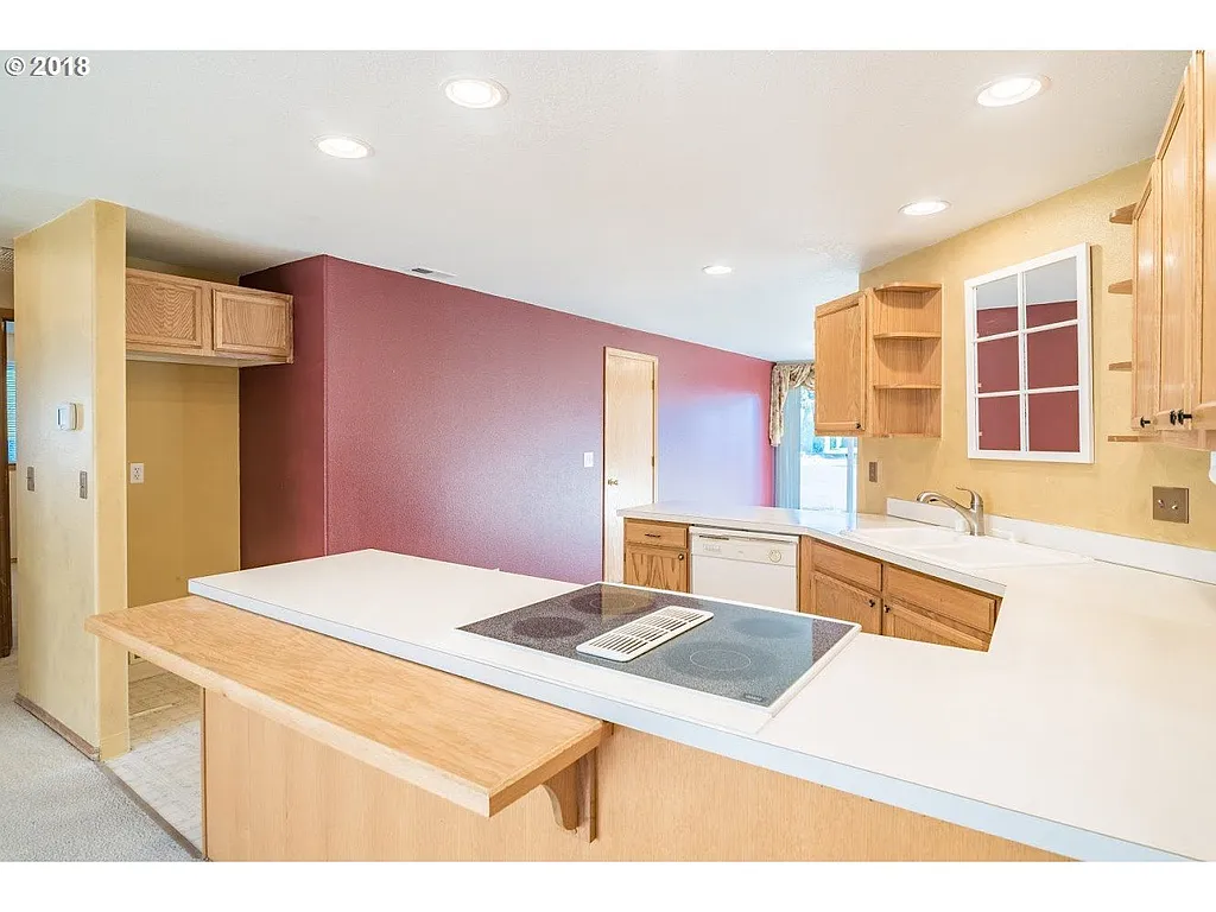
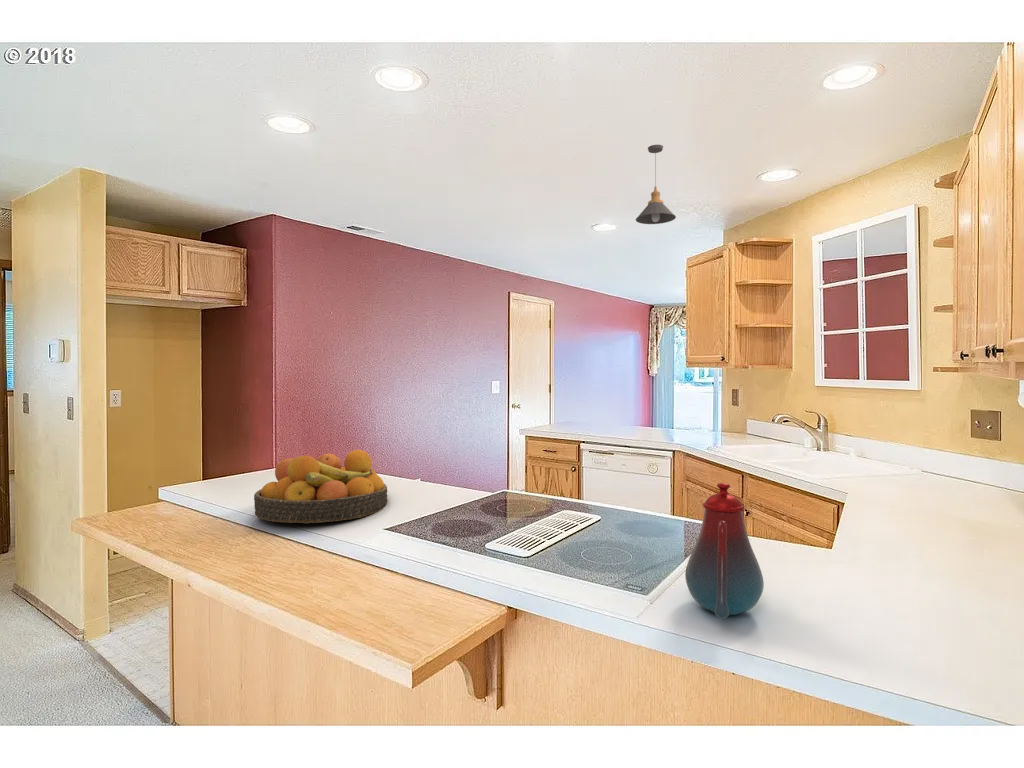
+ teakettle [684,482,765,620]
+ fruit bowl [253,449,388,524]
+ pendant light [635,144,677,225]
